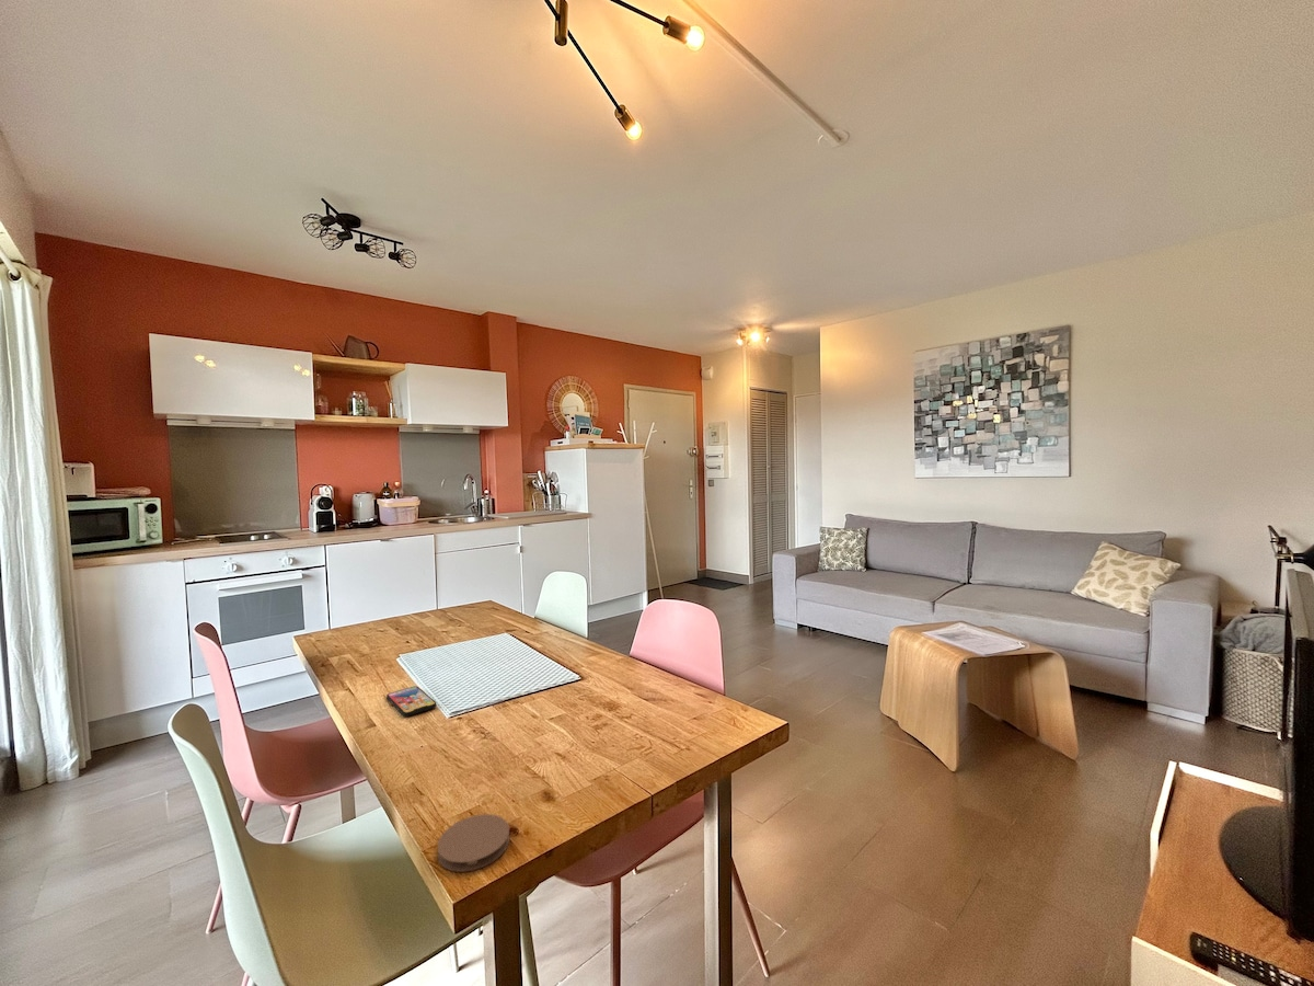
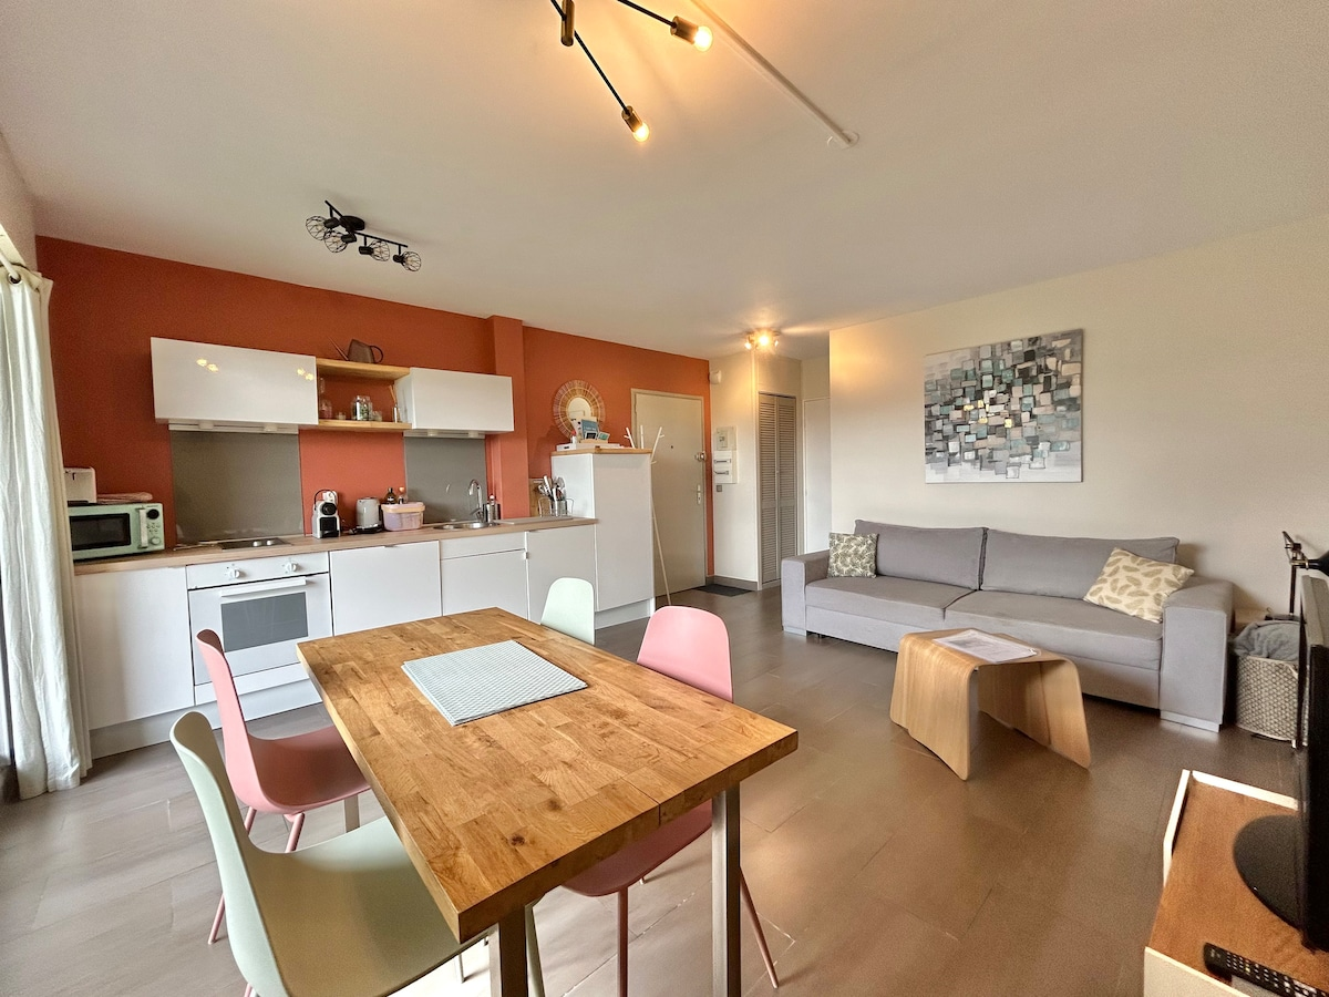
- coaster [436,813,510,873]
- smartphone [385,685,437,718]
